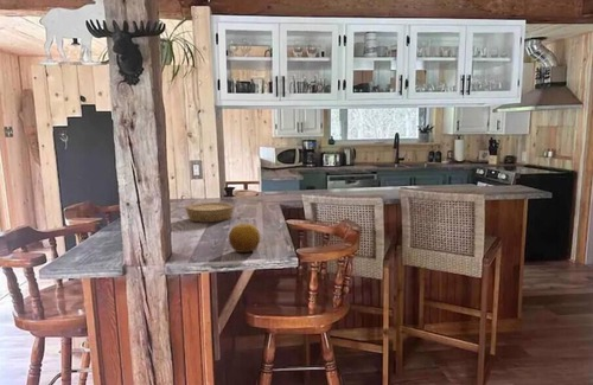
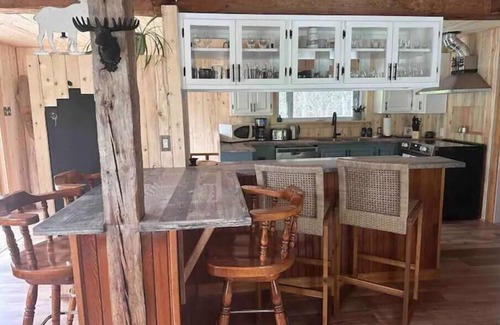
- fruit [228,223,261,254]
- bowl [184,201,235,224]
